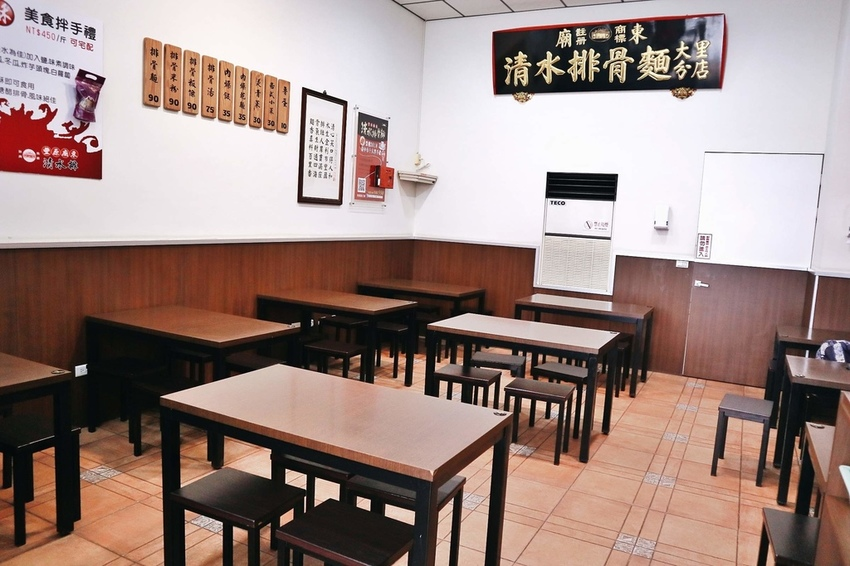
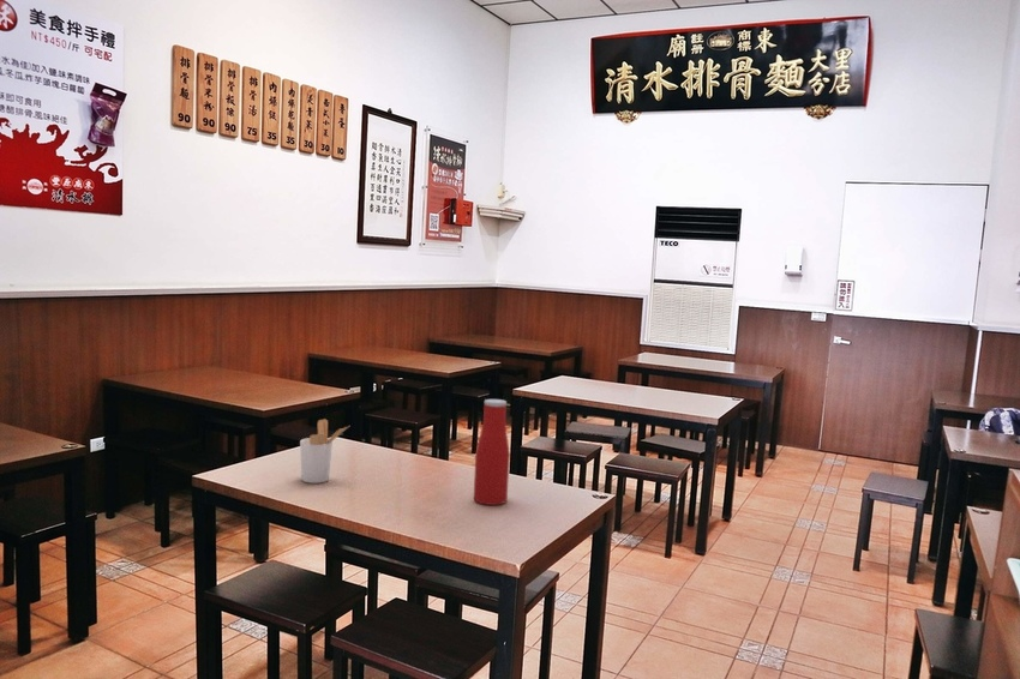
+ bottle [473,398,511,506]
+ utensil holder [299,417,350,485]
